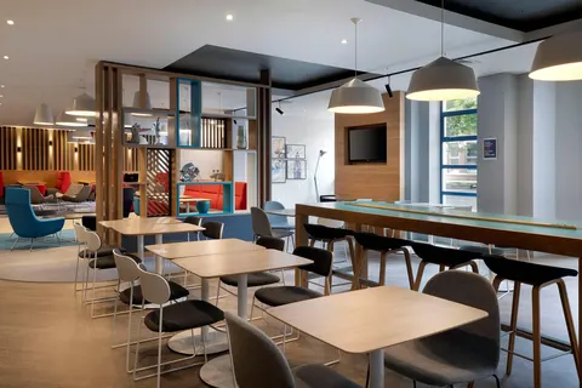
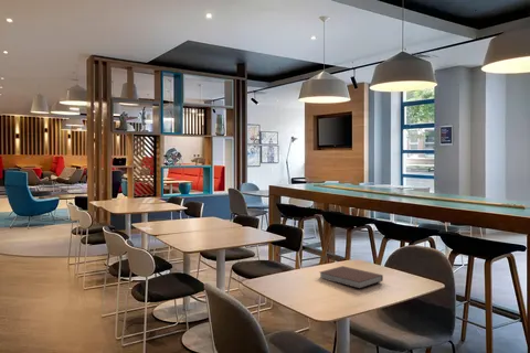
+ notebook [319,265,384,290]
